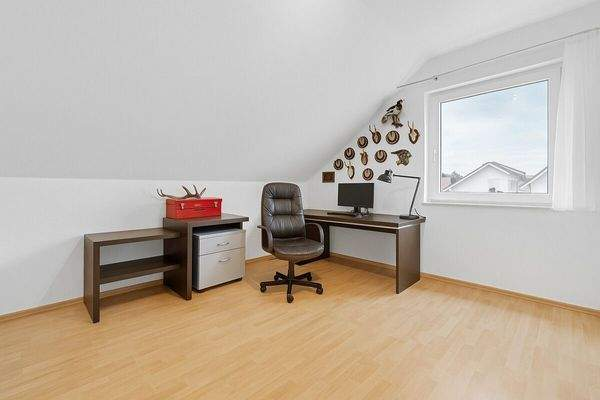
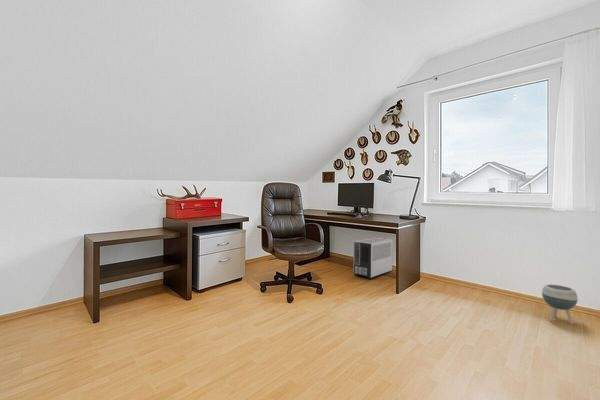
+ planter [541,283,579,325]
+ air purifier [352,237,394,280]
